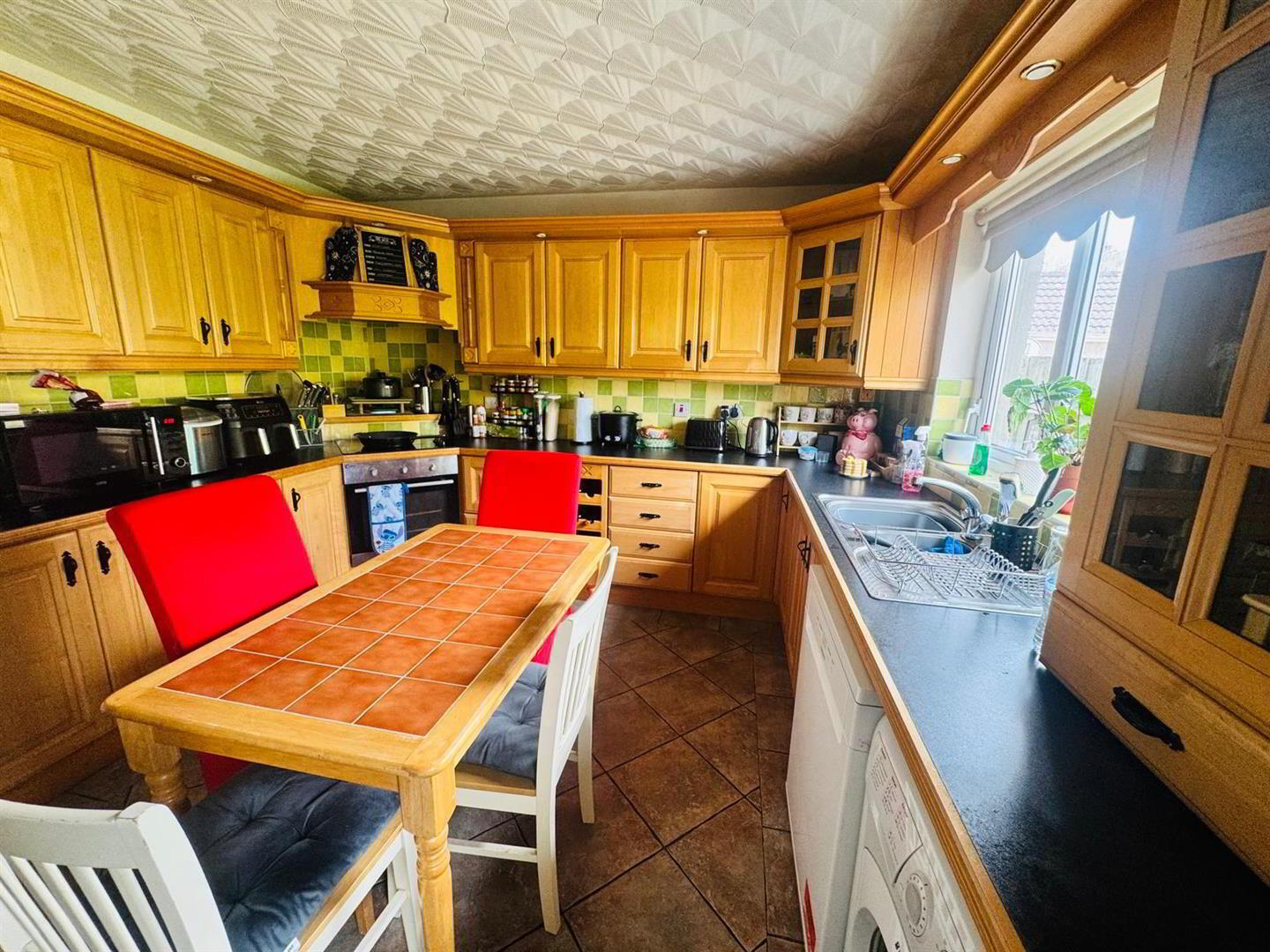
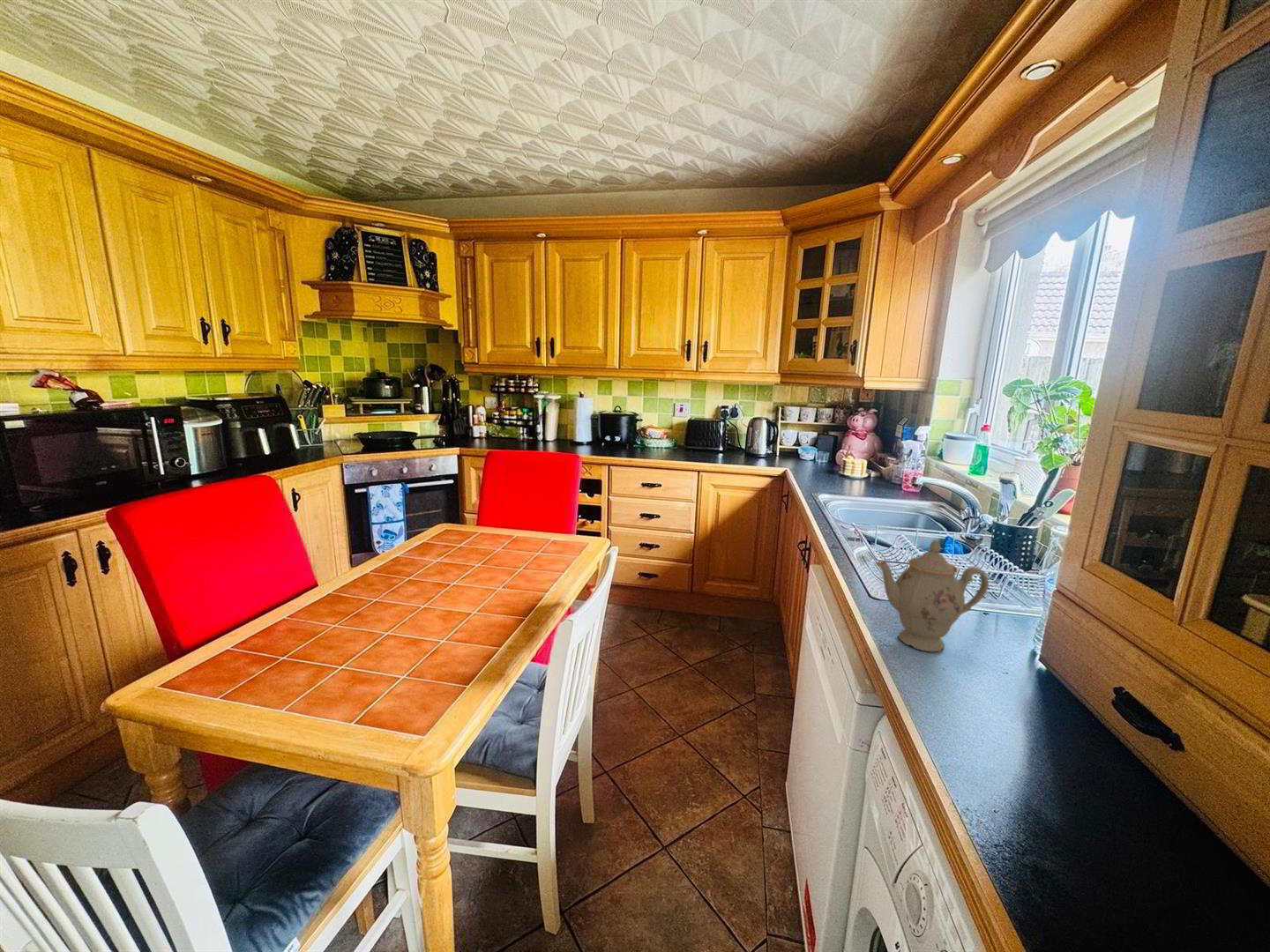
+ chinaware [874,539,990,652]
